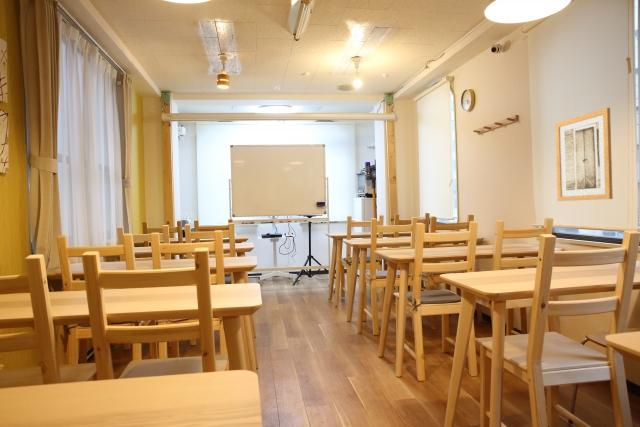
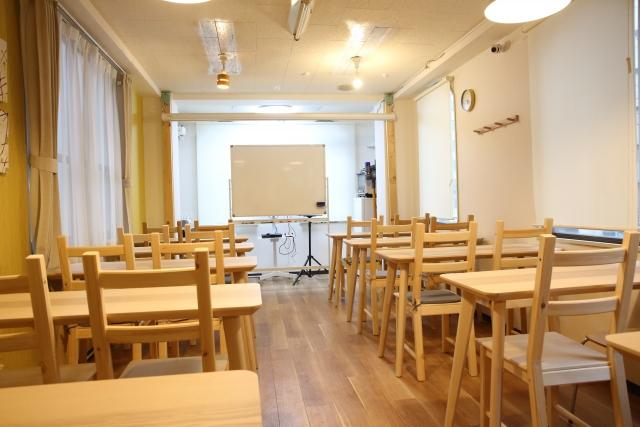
- wall art [554,107,614,202]
